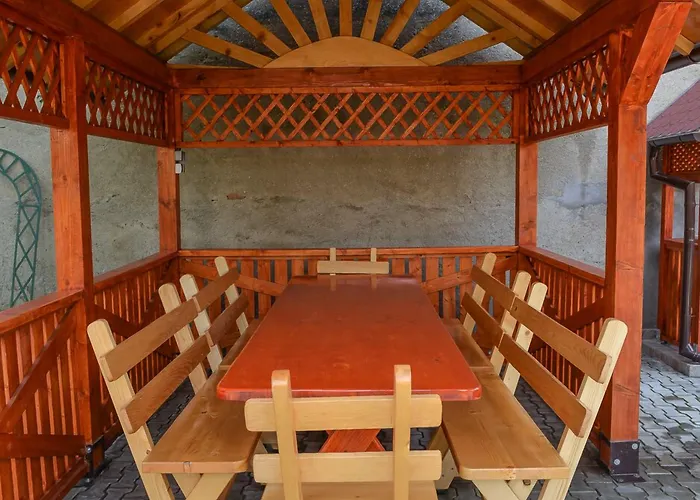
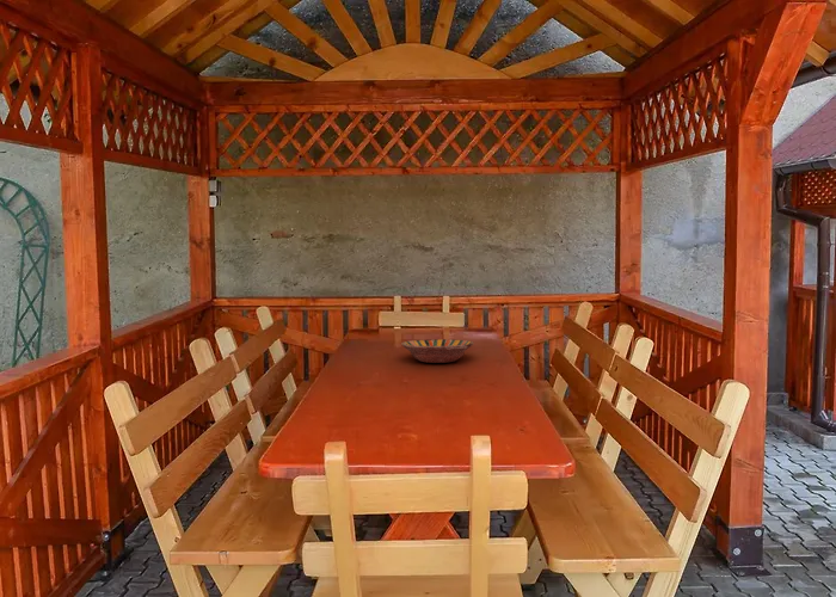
+ serving bowl [400,338,475,364]
